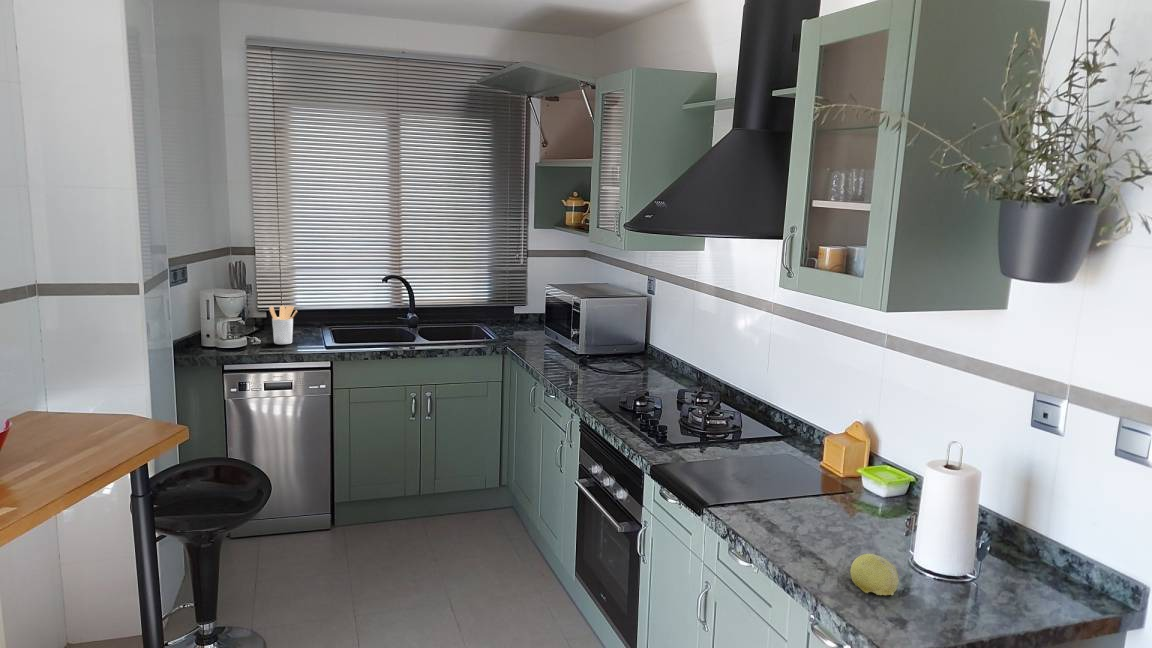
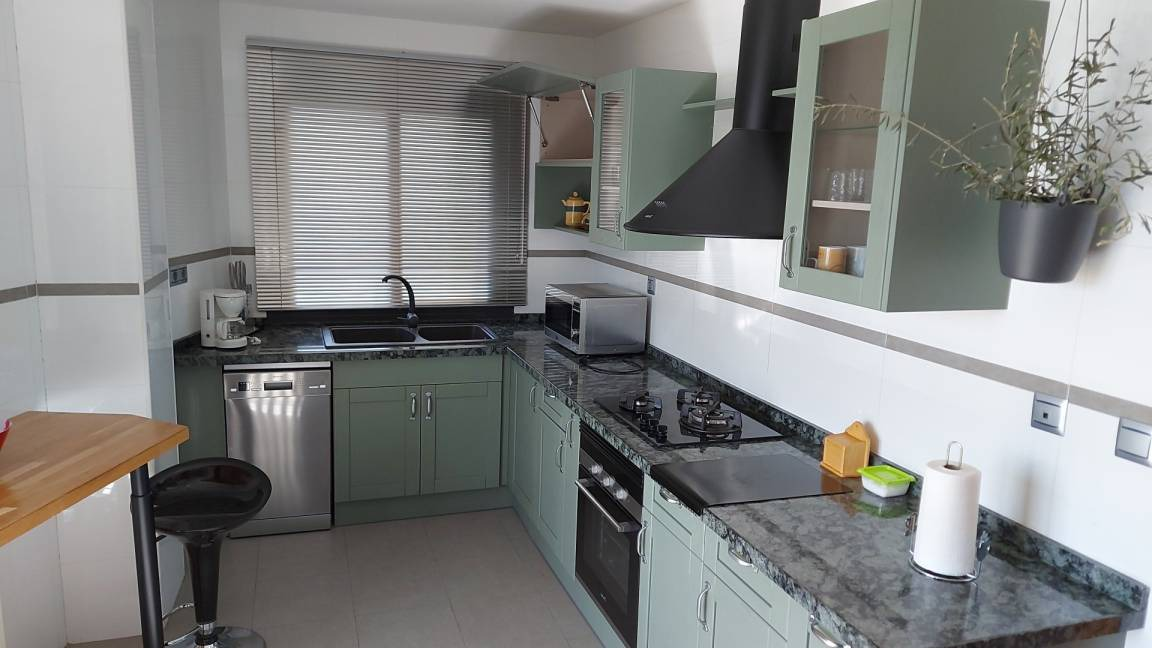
- utensil holder [268,305,298,345]
- fruit [849,553,900,596]
